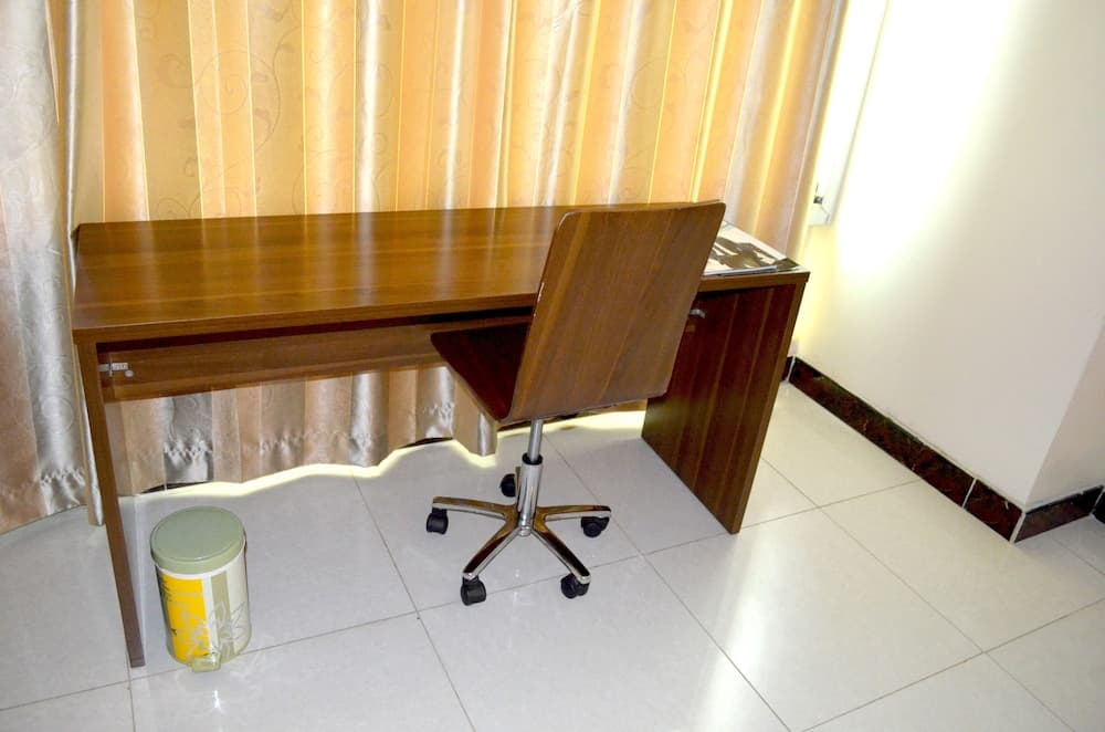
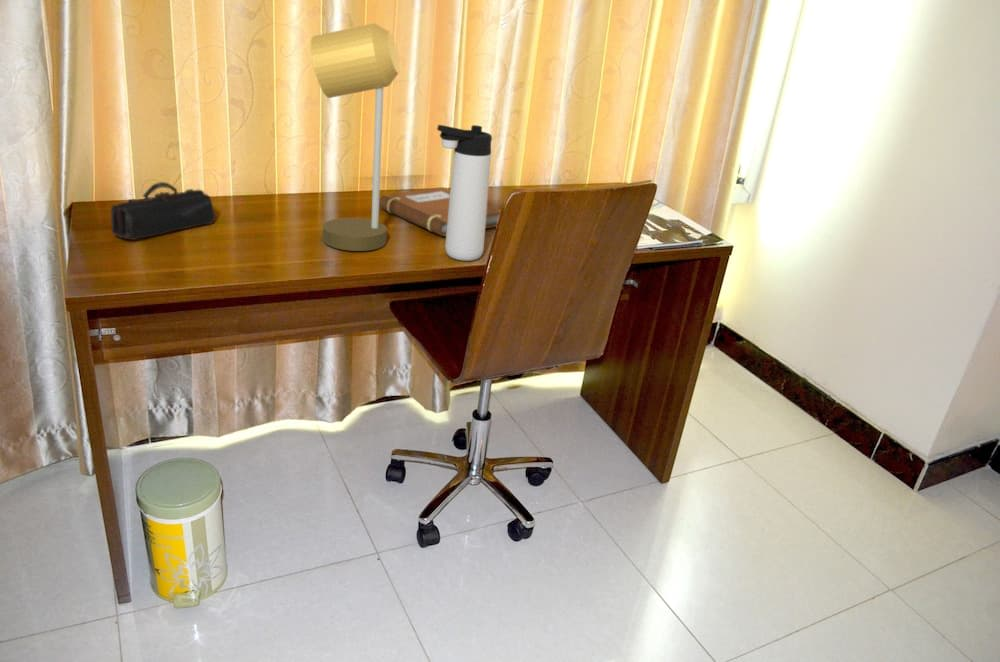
+ desk lamp [310,22,401,252]
+ notebook [379,186,502,237]
+ pencil case [110,181,216,241]
+ thermos bottle [436,124,493,262]
